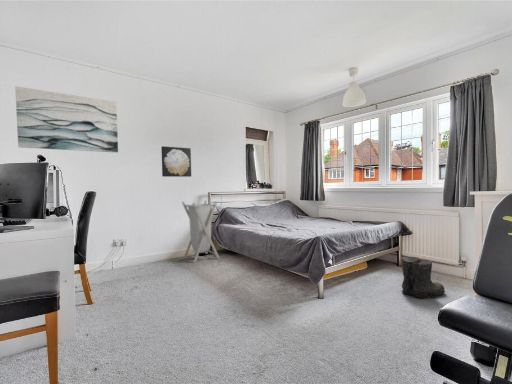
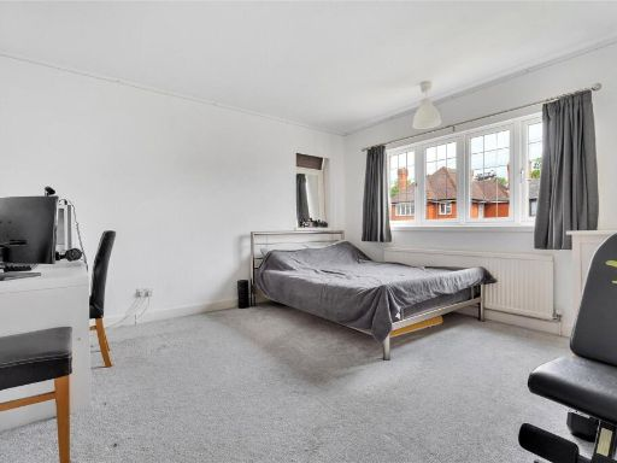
- laundry hamper [181,199,220,264]
- boots [400,256,446,299]
- wall art [160,145,192,178]
- wall art [14,85,119,153]
